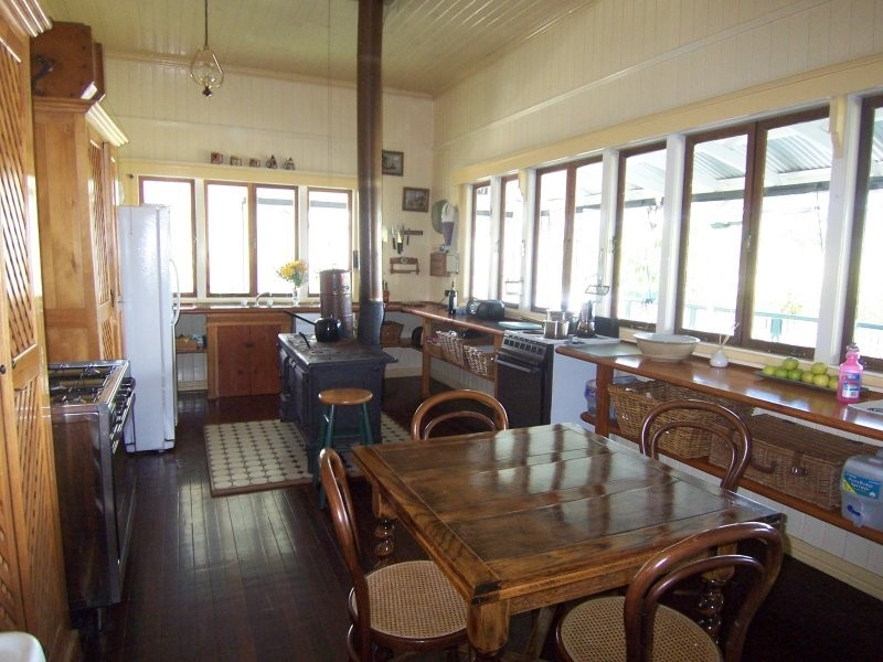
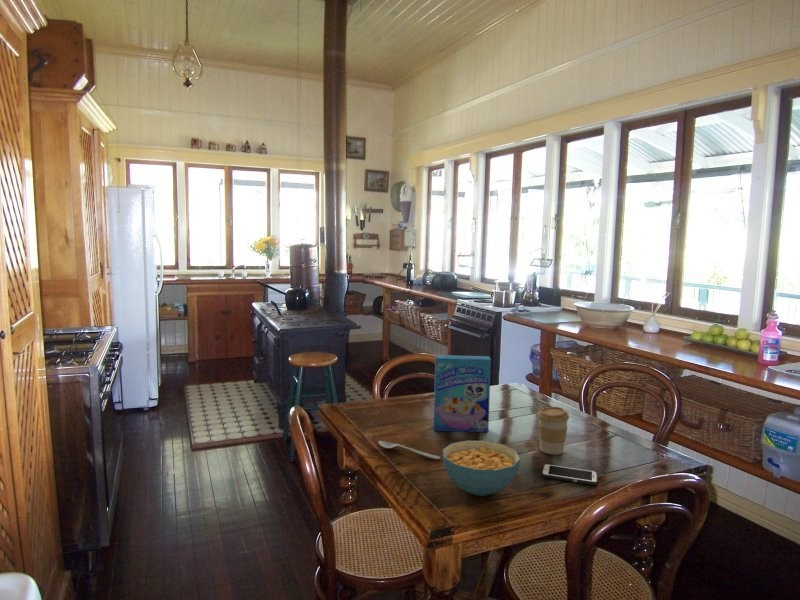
+ spoon [378,440,441,460]
+ cereal box [433,354,492,433]
+ cereal bowl [442,440,521,497]
+ coffee cup [537,406,570,455]
+ cell phone [541,463,599,486]
